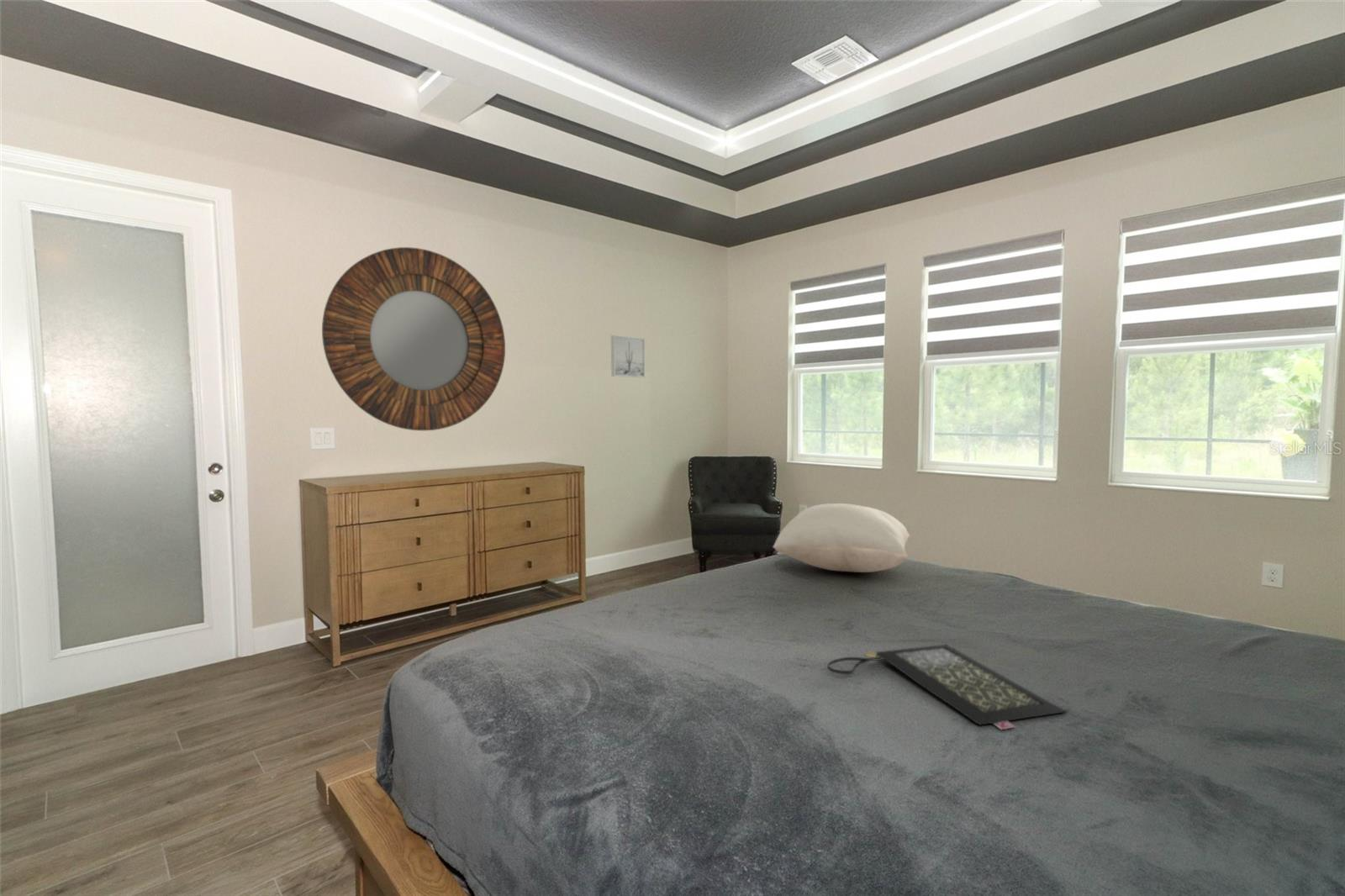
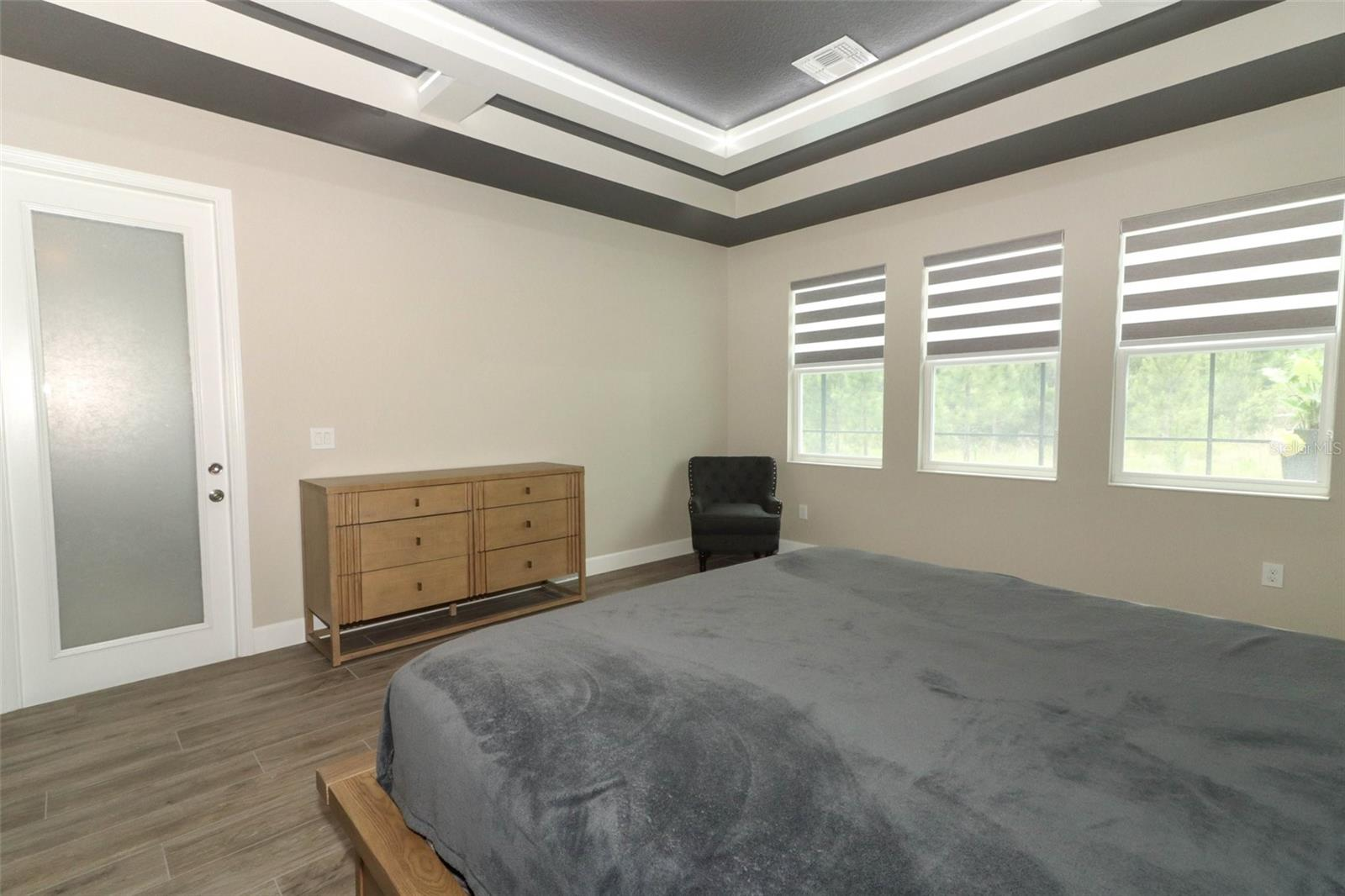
- pillow [772,503,910,573]
- home mirror [321,246,506,431]
- clutch bag [826,644,1067,730]
- wall art [610,335,646,378]
